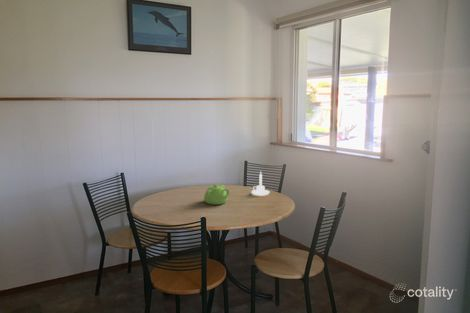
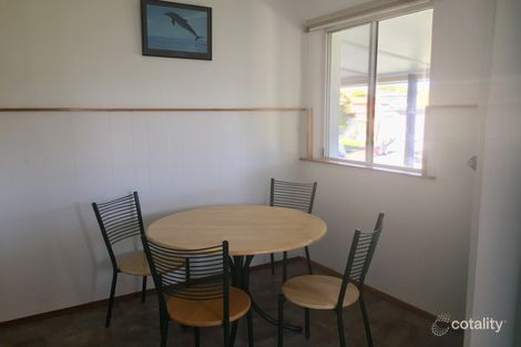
- candle holder [250,171,271,196]
- teapot [203,183,231,206]
